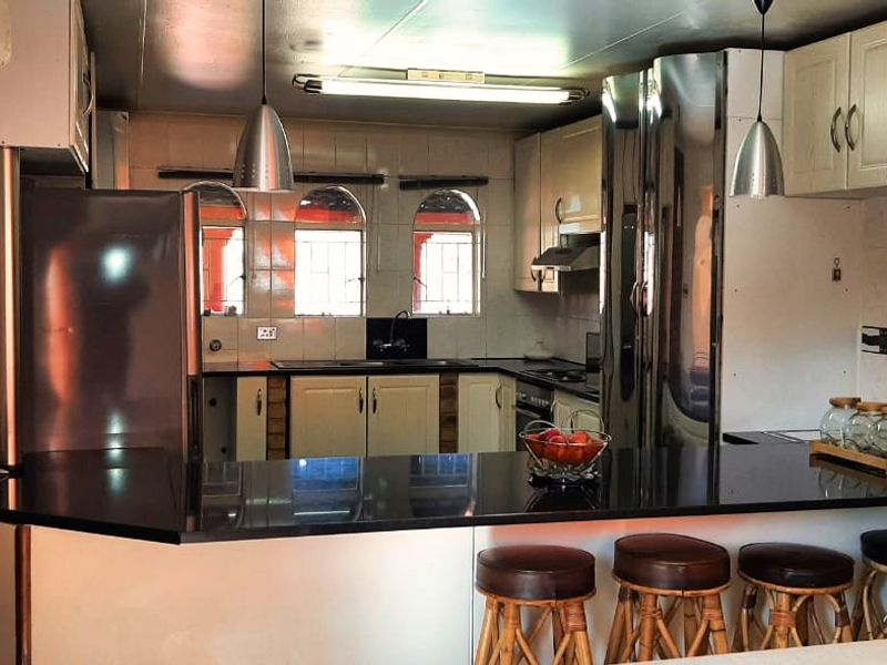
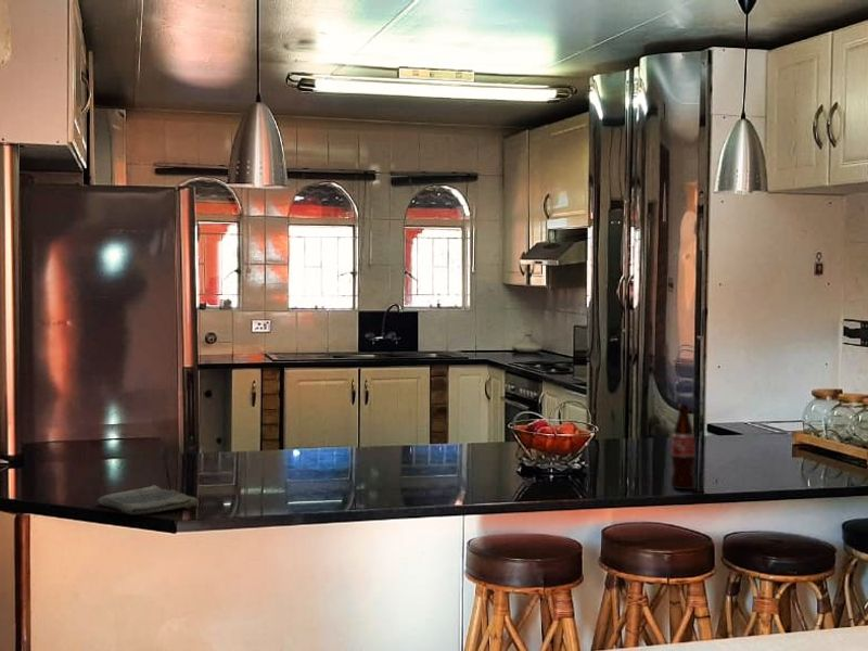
+ dish towel [97,484,200,515]
+ bottle [669,403,697,490]
